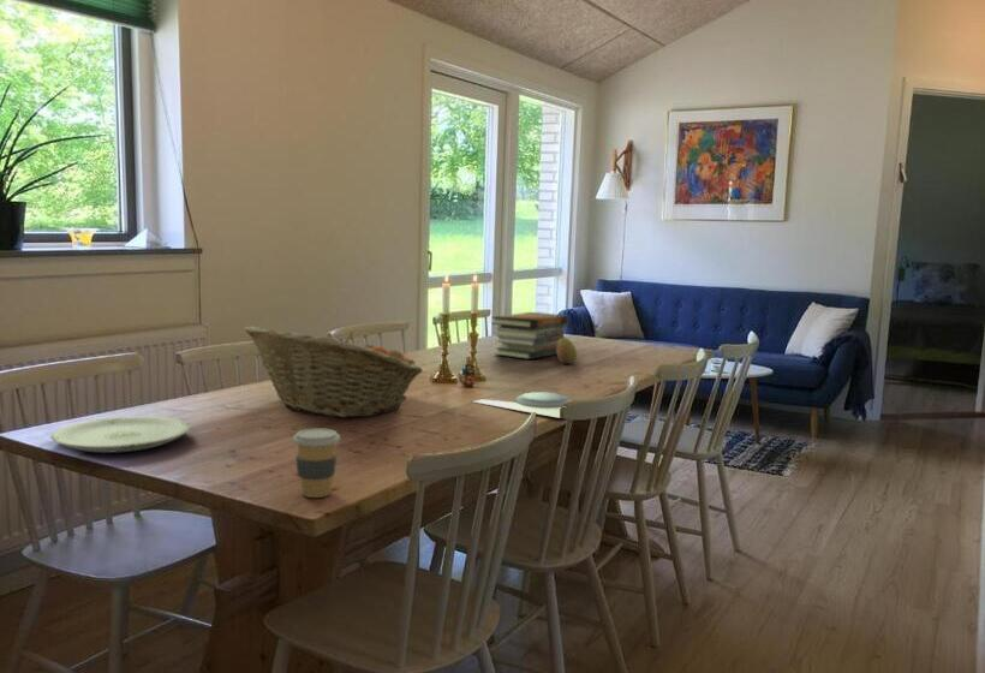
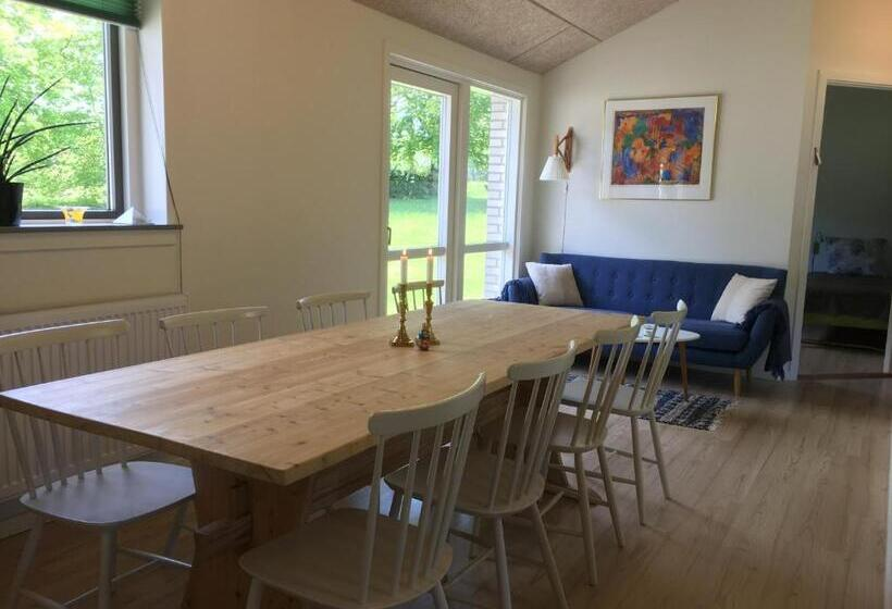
- fruit [556,329,578,365]
- fruit basket [244,324,424,418]
- plate [473,391,573,418]
- plate [49,415,191,454]
- book stack [490,311,571,361]
- coffee cup [292,428,341,499]
